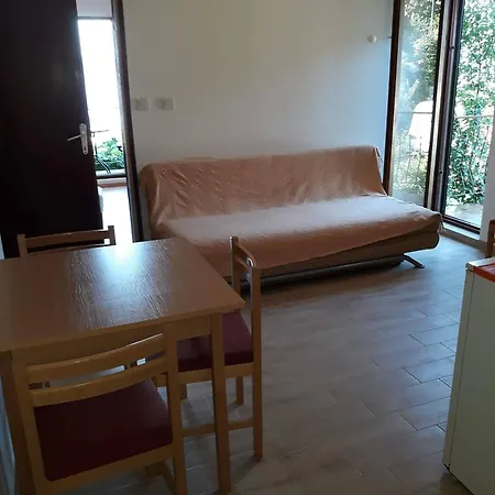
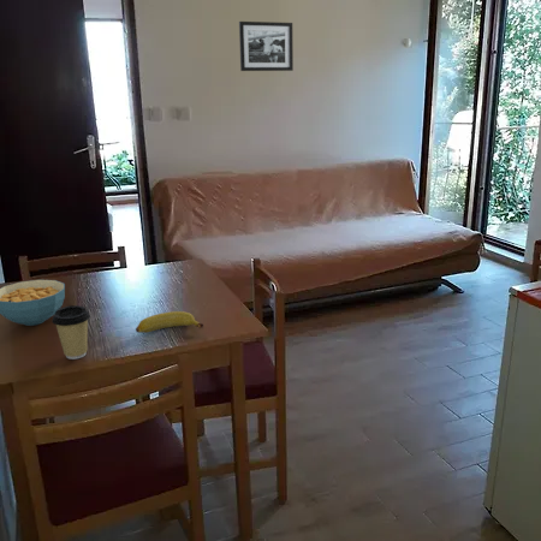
+ picture frame [238,20,295,72]
+ banana [135,310,204,334]
+ coffee cup [50,304,91,361]
+ cereal bowl [0,279,66,327]
